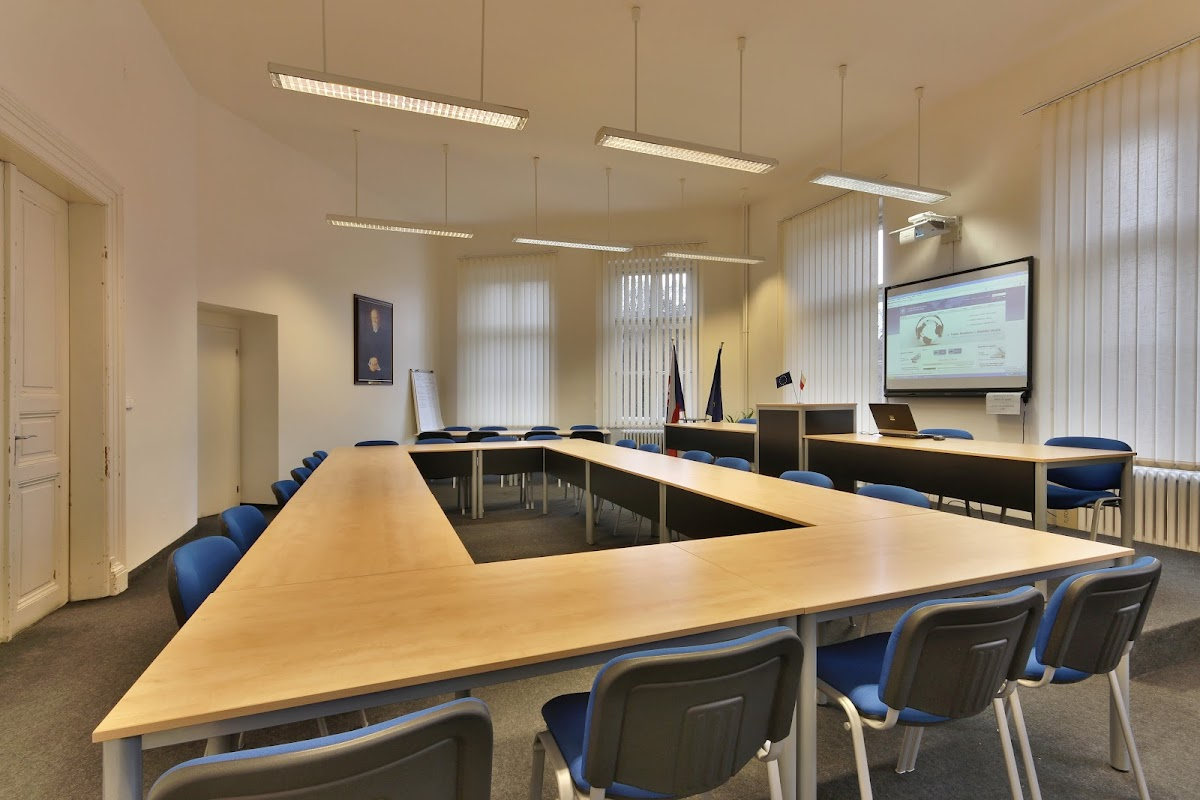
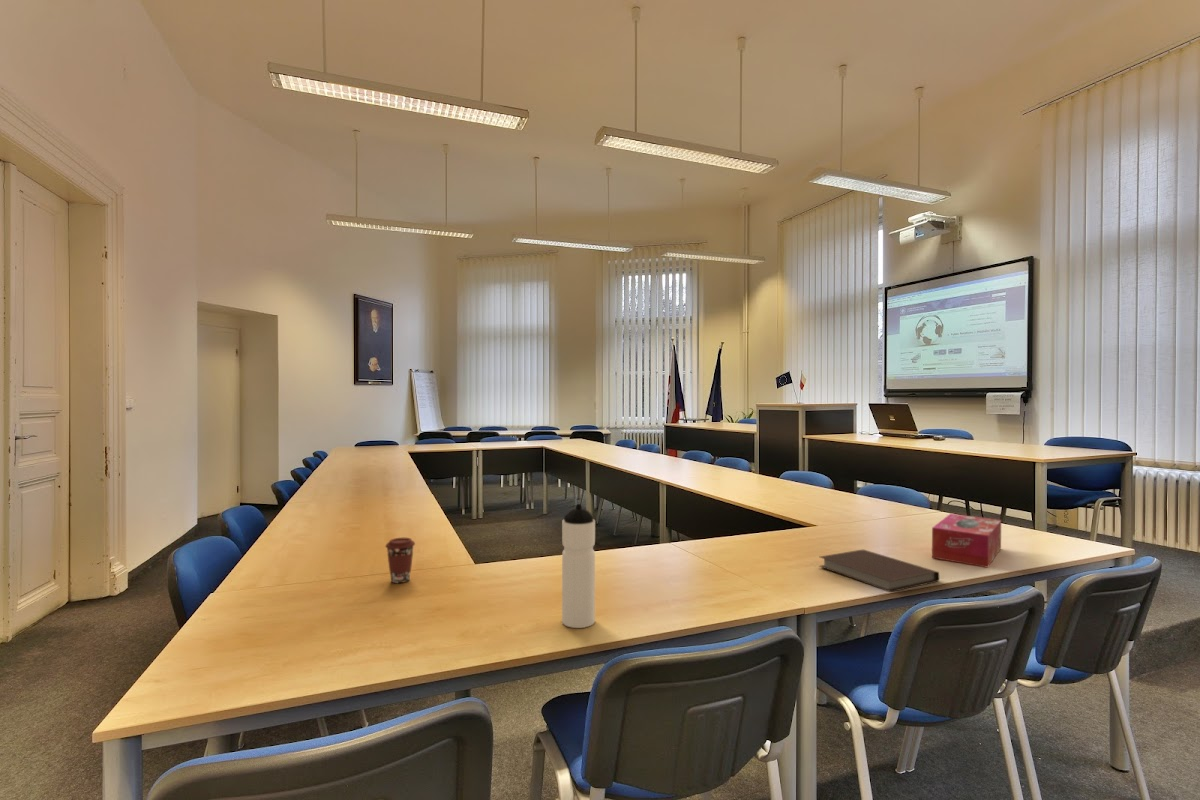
+ water bottle [561,503,596,629]
+ coffee cup [384,537,416,584]
+ notebook [818,549,940,593]
+ tissue box [931,513,1002,569]
